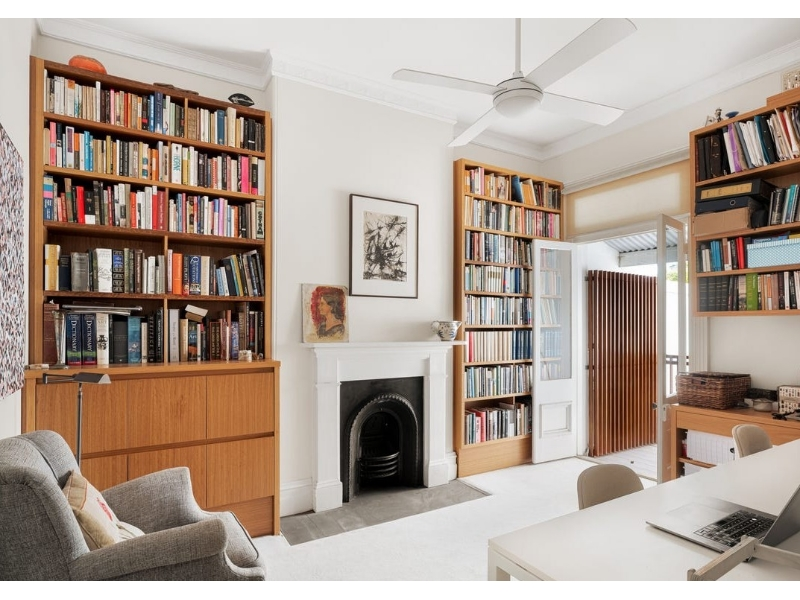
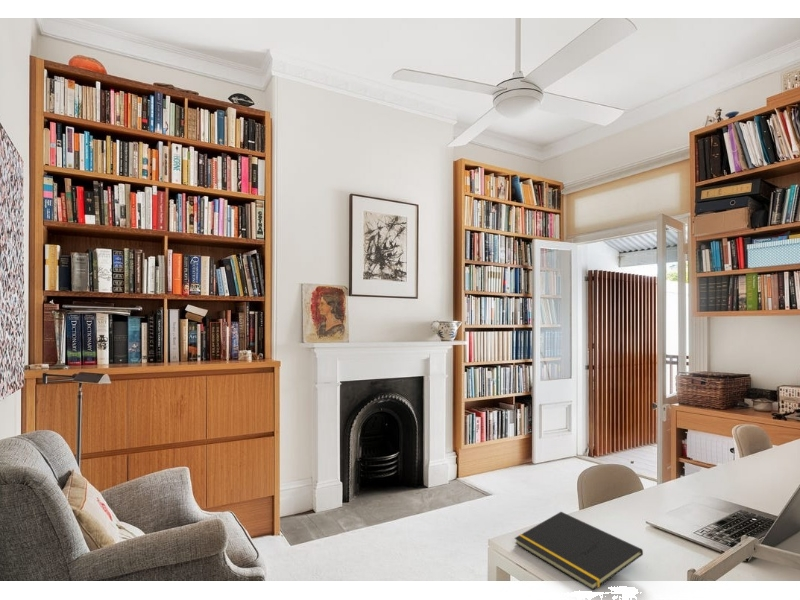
+ notepad [514,511,644,591]
